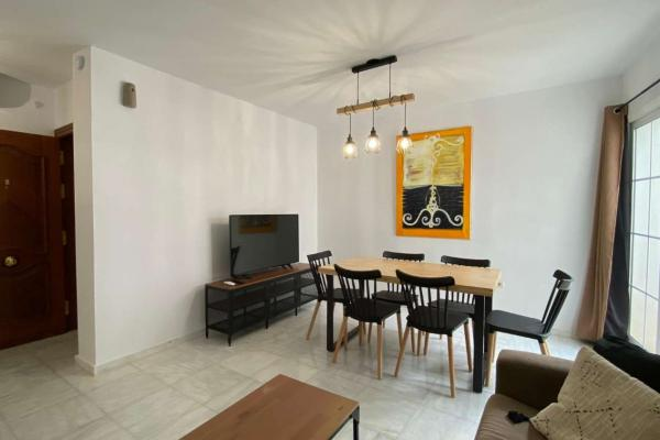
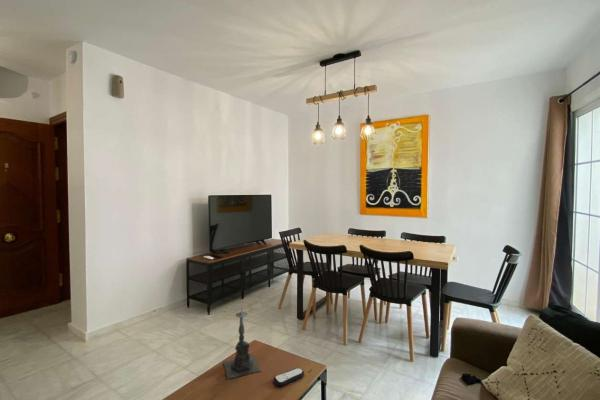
+ remote control [273,367,305,387]
+ candle holder [222,304,262,380]
